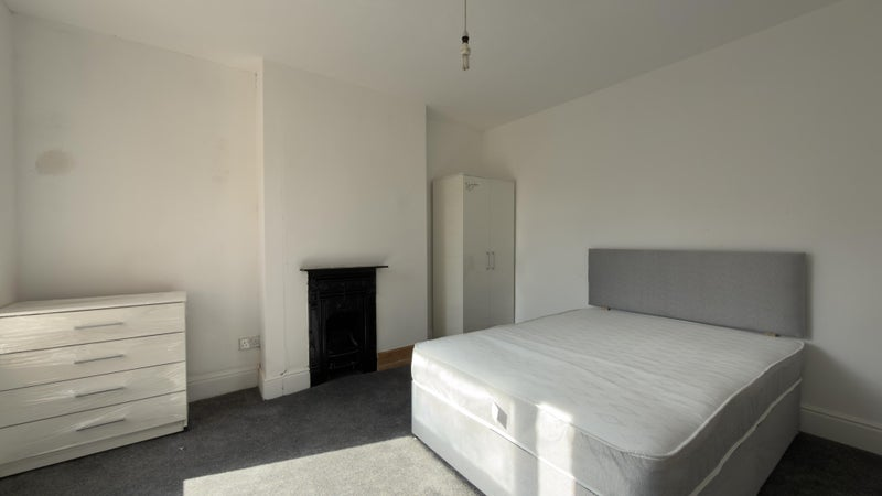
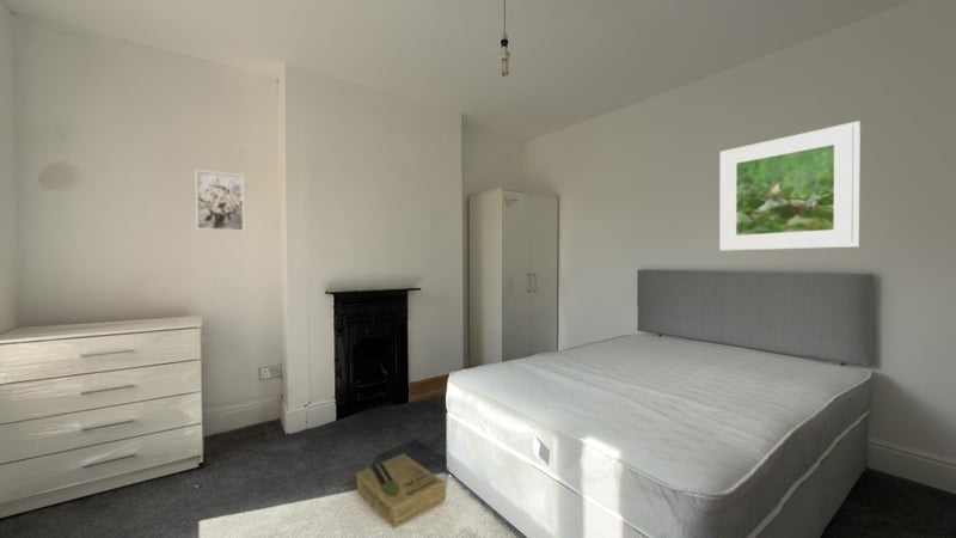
+ cardboard box [355,452,446,530]
+ wall art [194,169,246,233]
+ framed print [718,120,862,252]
